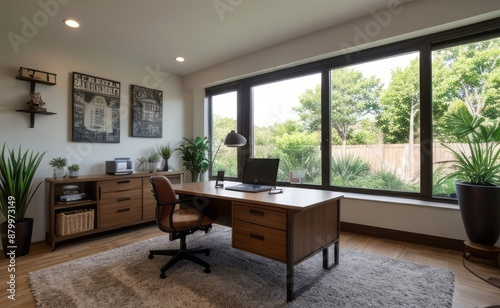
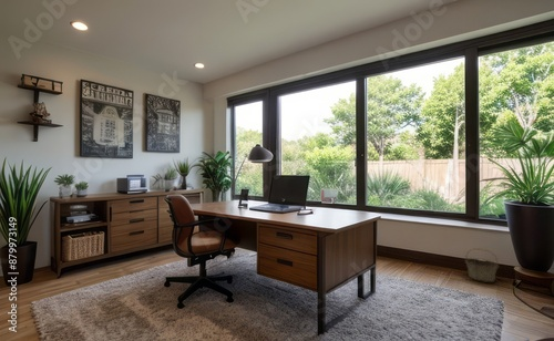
+ basket [464,247,500,283]
